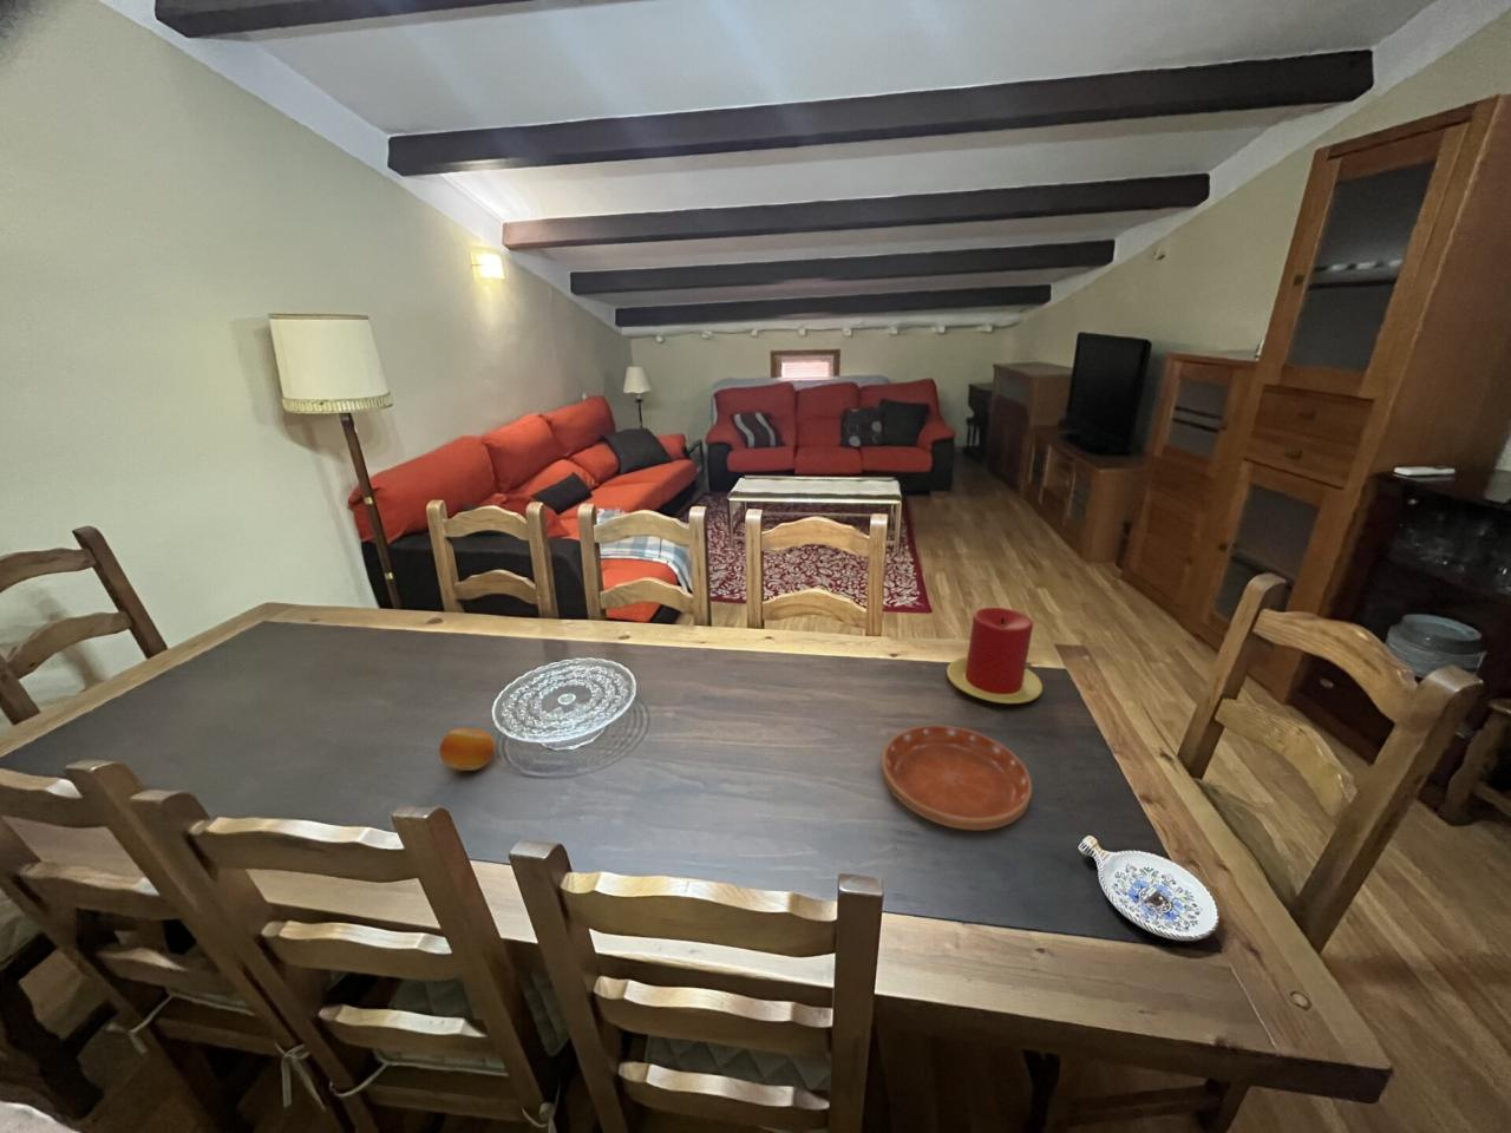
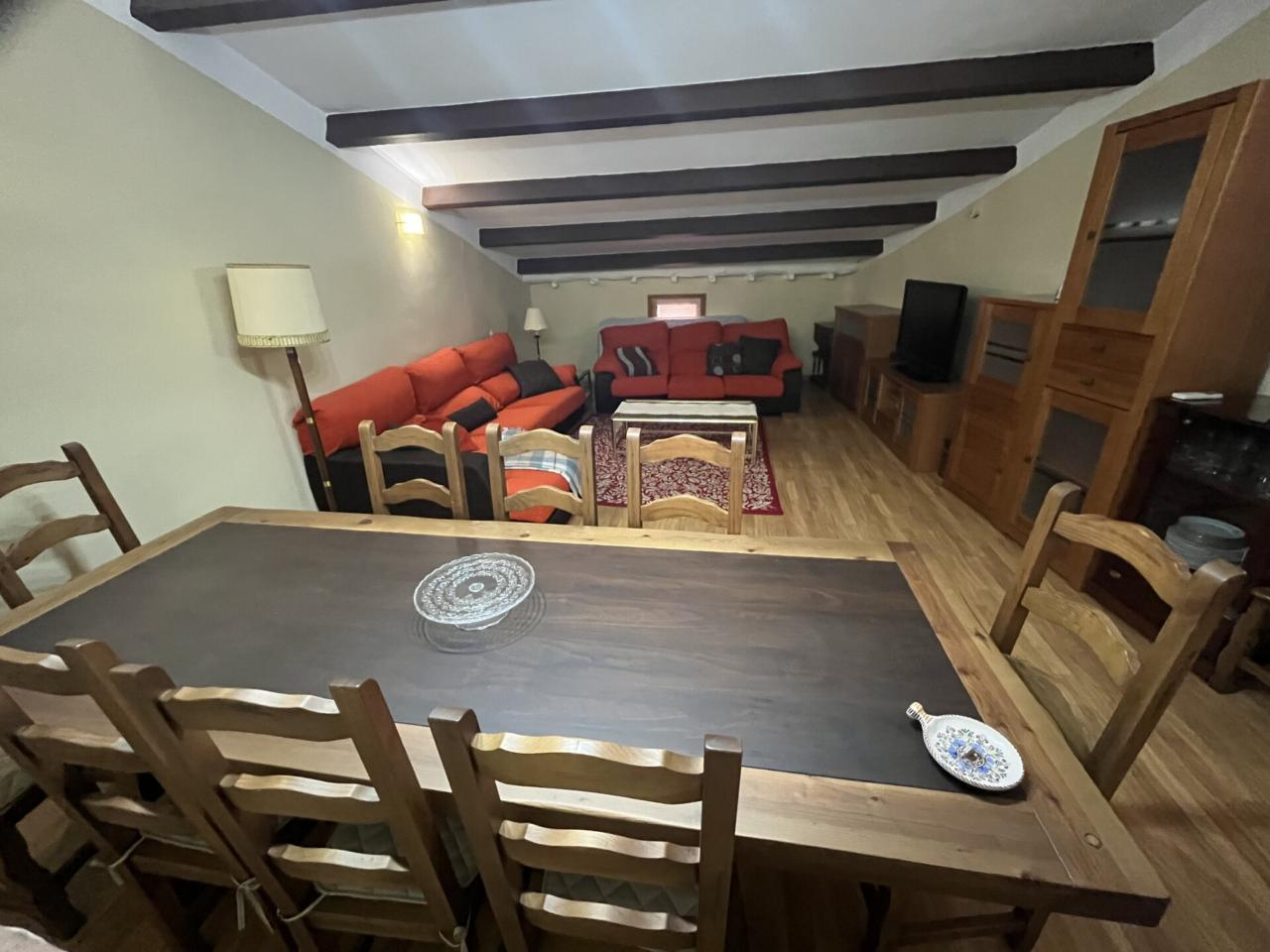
- fruit [438,727,496,772]
- candle [946,607,1043,705]
- saucer [880,725,1033,831]
